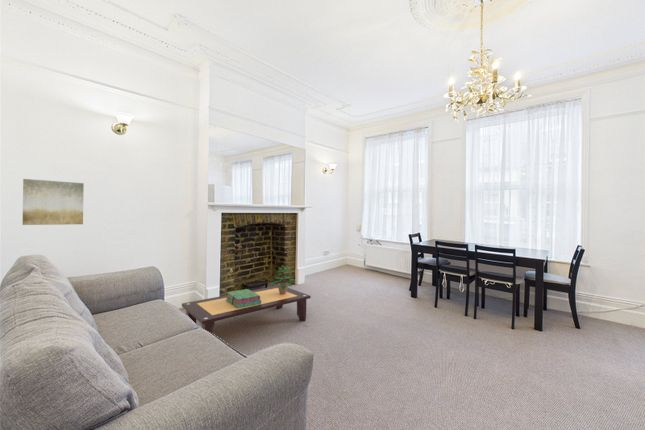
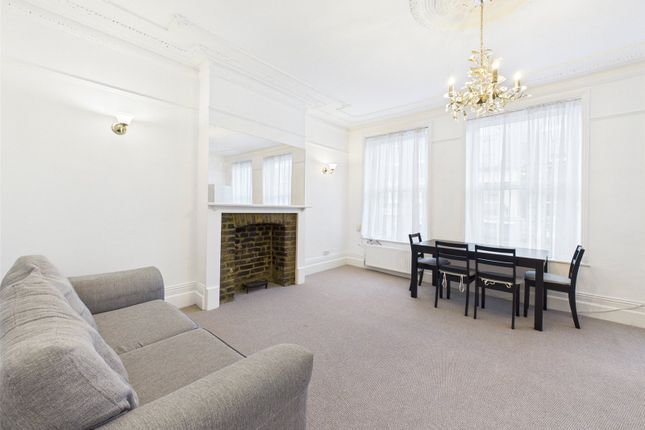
- wall art [22,178,85,226]
- coffee table [181,285,312,333]
- potted plant [268,264,296,295]
- stack of books [226,288,261,308]
